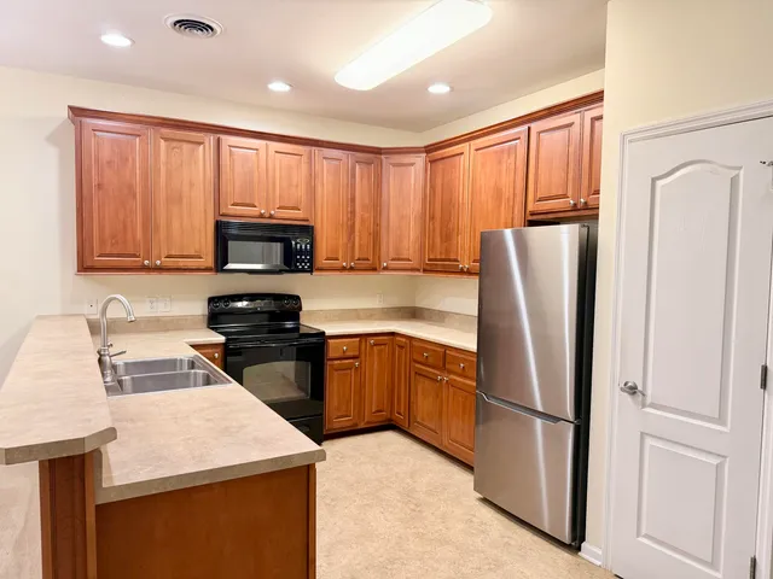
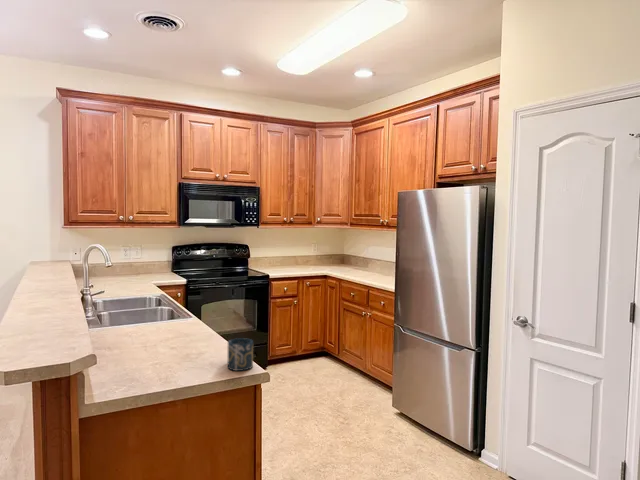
+ cup [227,337,254,372]
